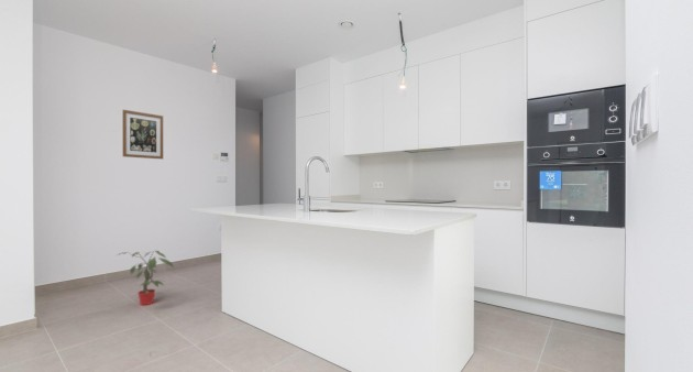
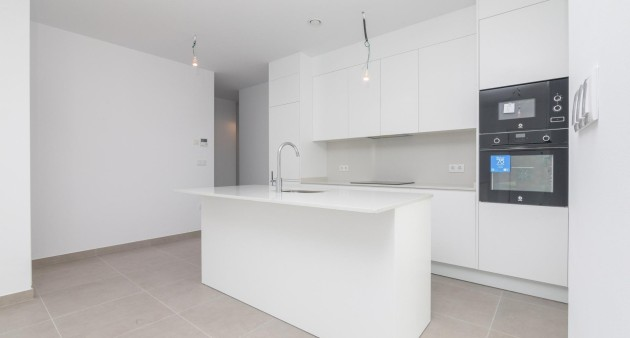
- potted plant [116,250,175,306]
- wall art [122,109,164,160]
